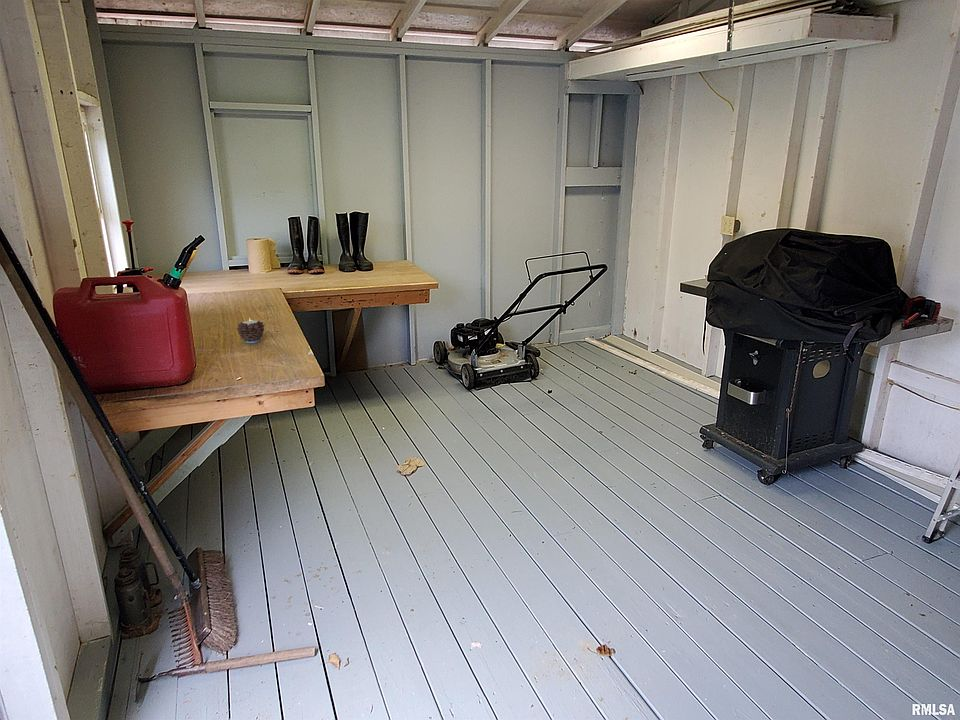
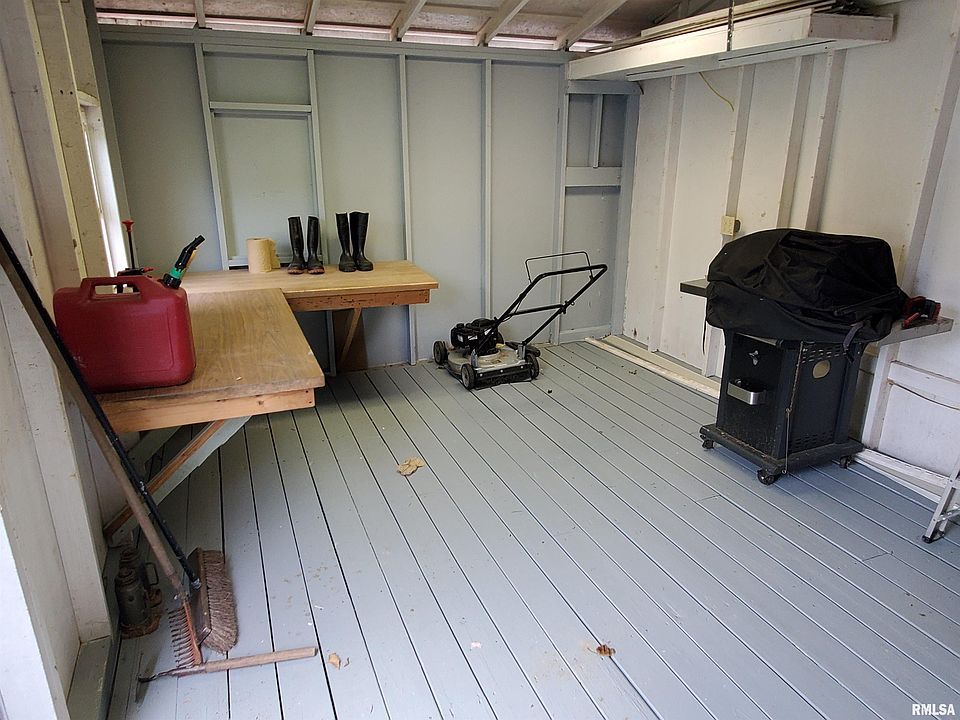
- candle [236,318,265,344]
